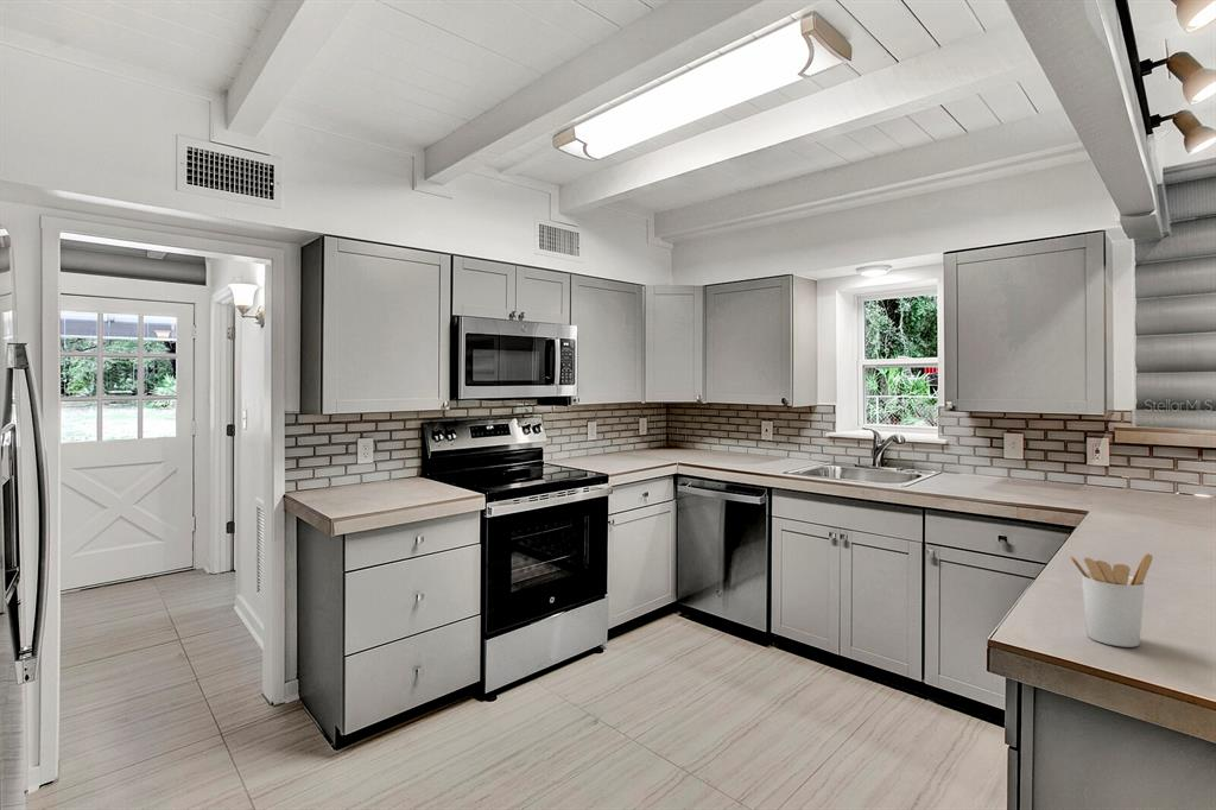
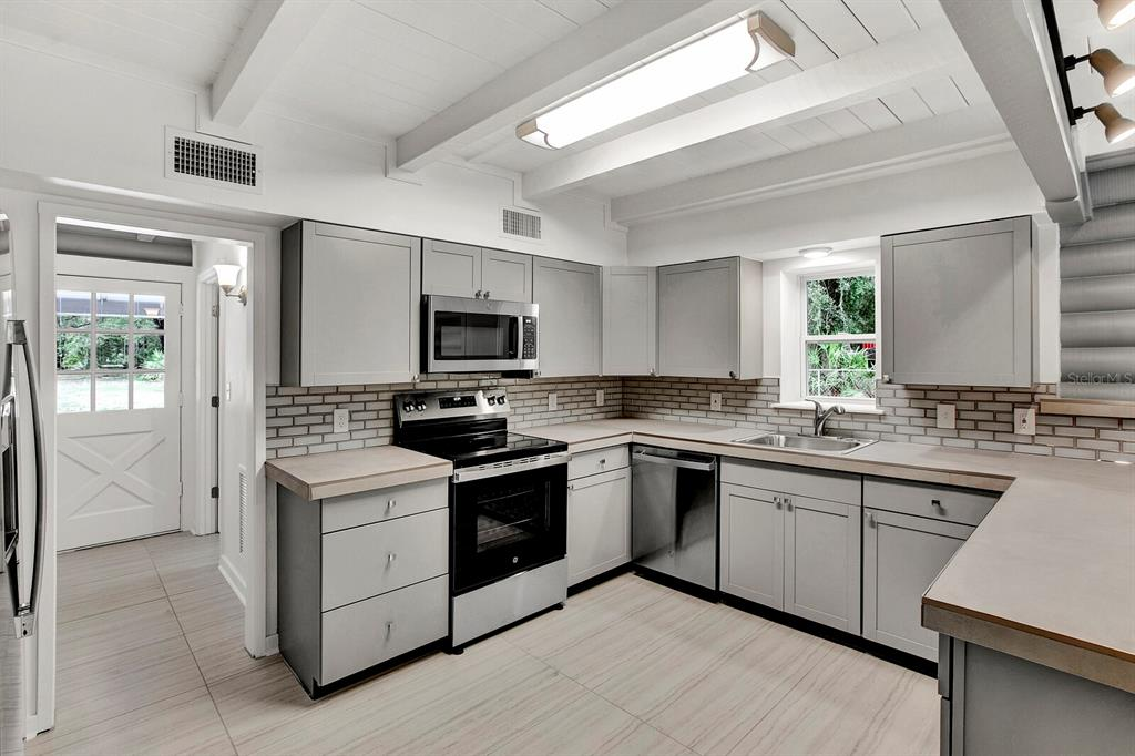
- utensil holder [1069,552,1153,648]
